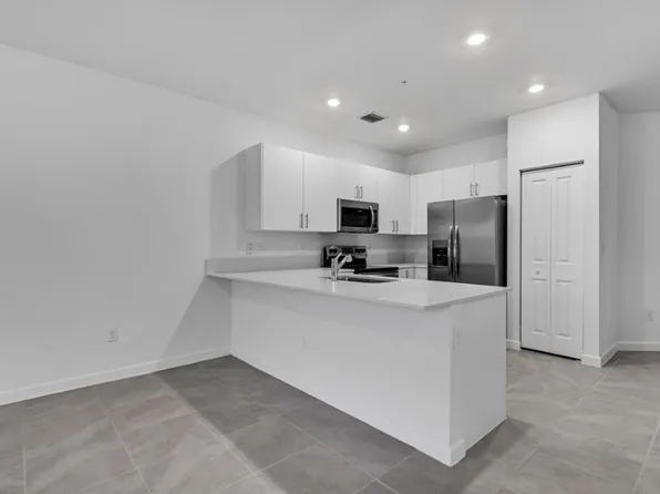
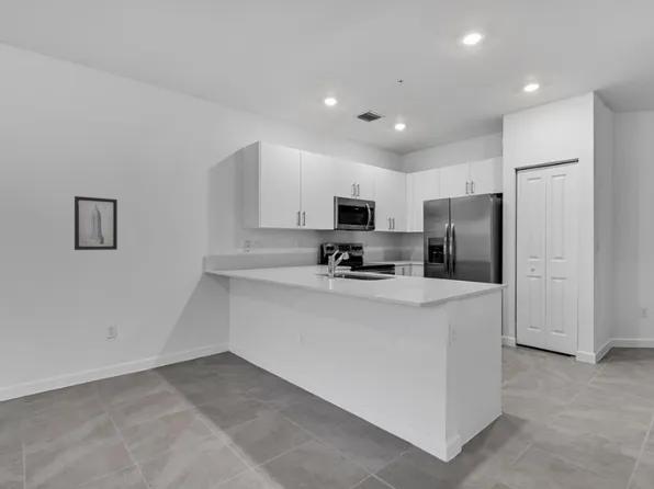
+ wall art [74,195,119,251]
